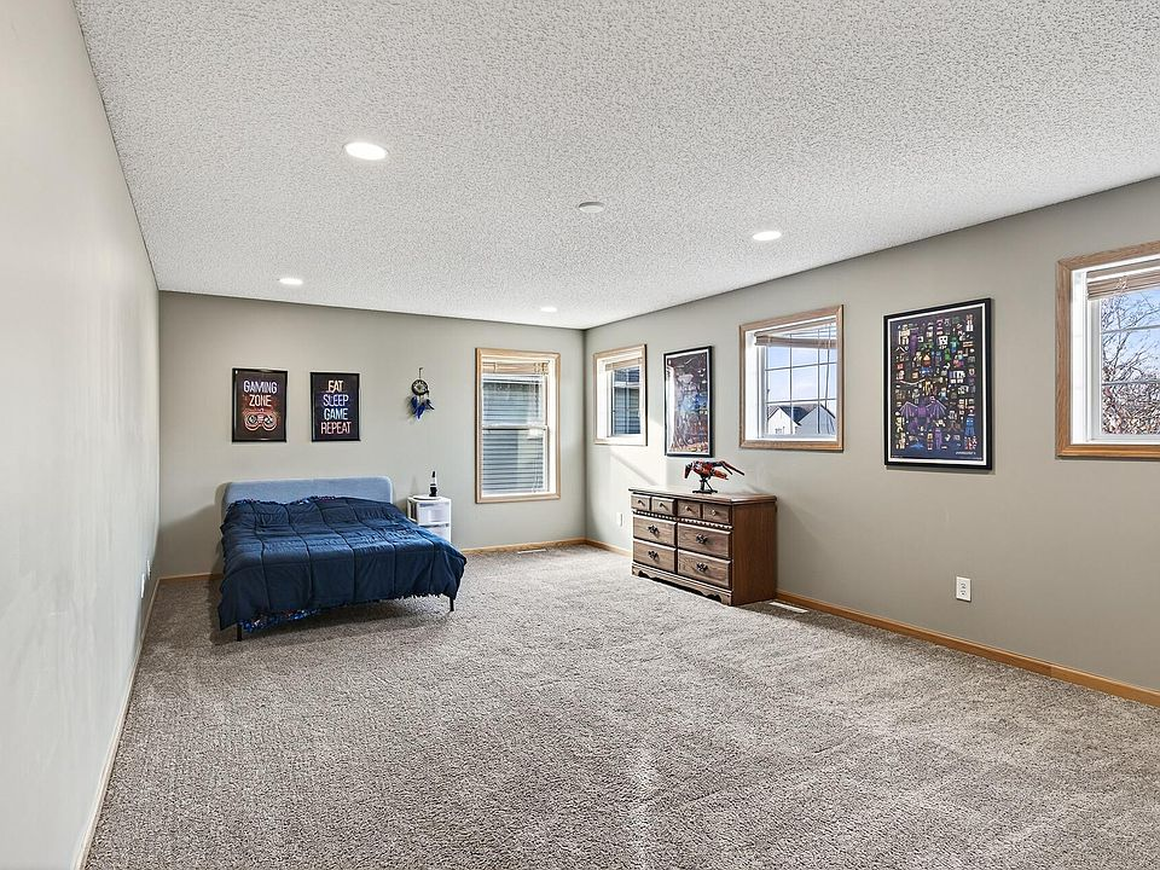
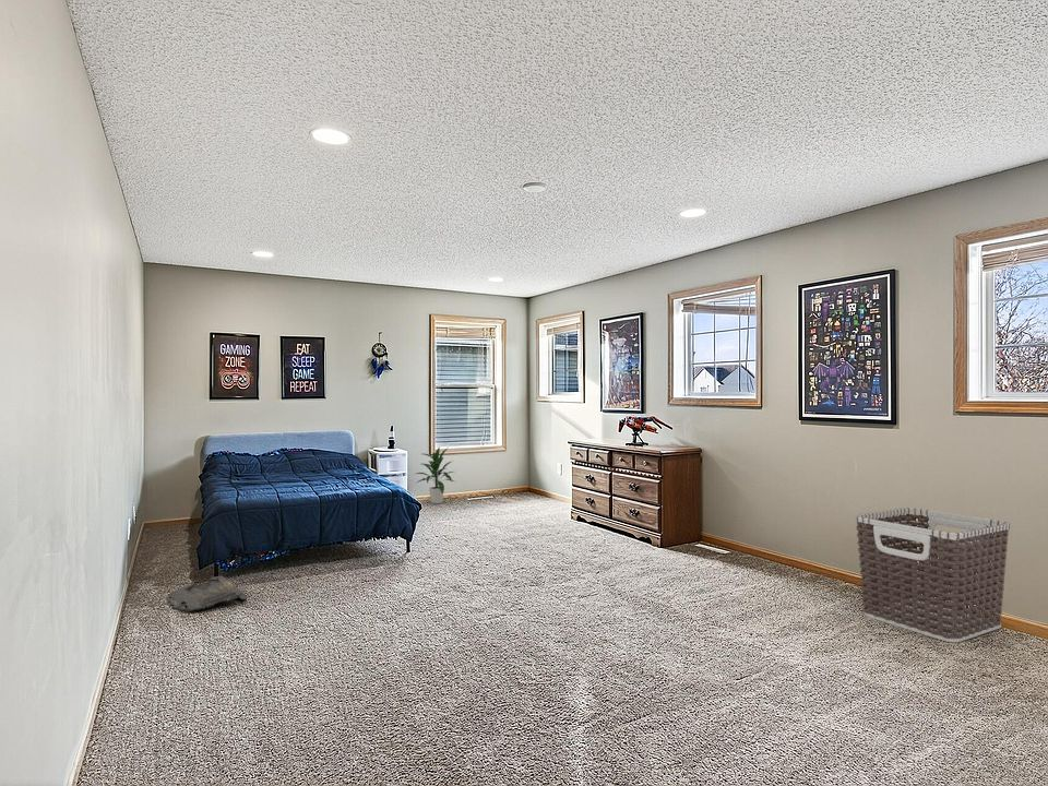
+ carved panel [167,574,248,612]
+ indoor plant [415,445,455,504]
+ clothes hamper [855,507,1011,643]
